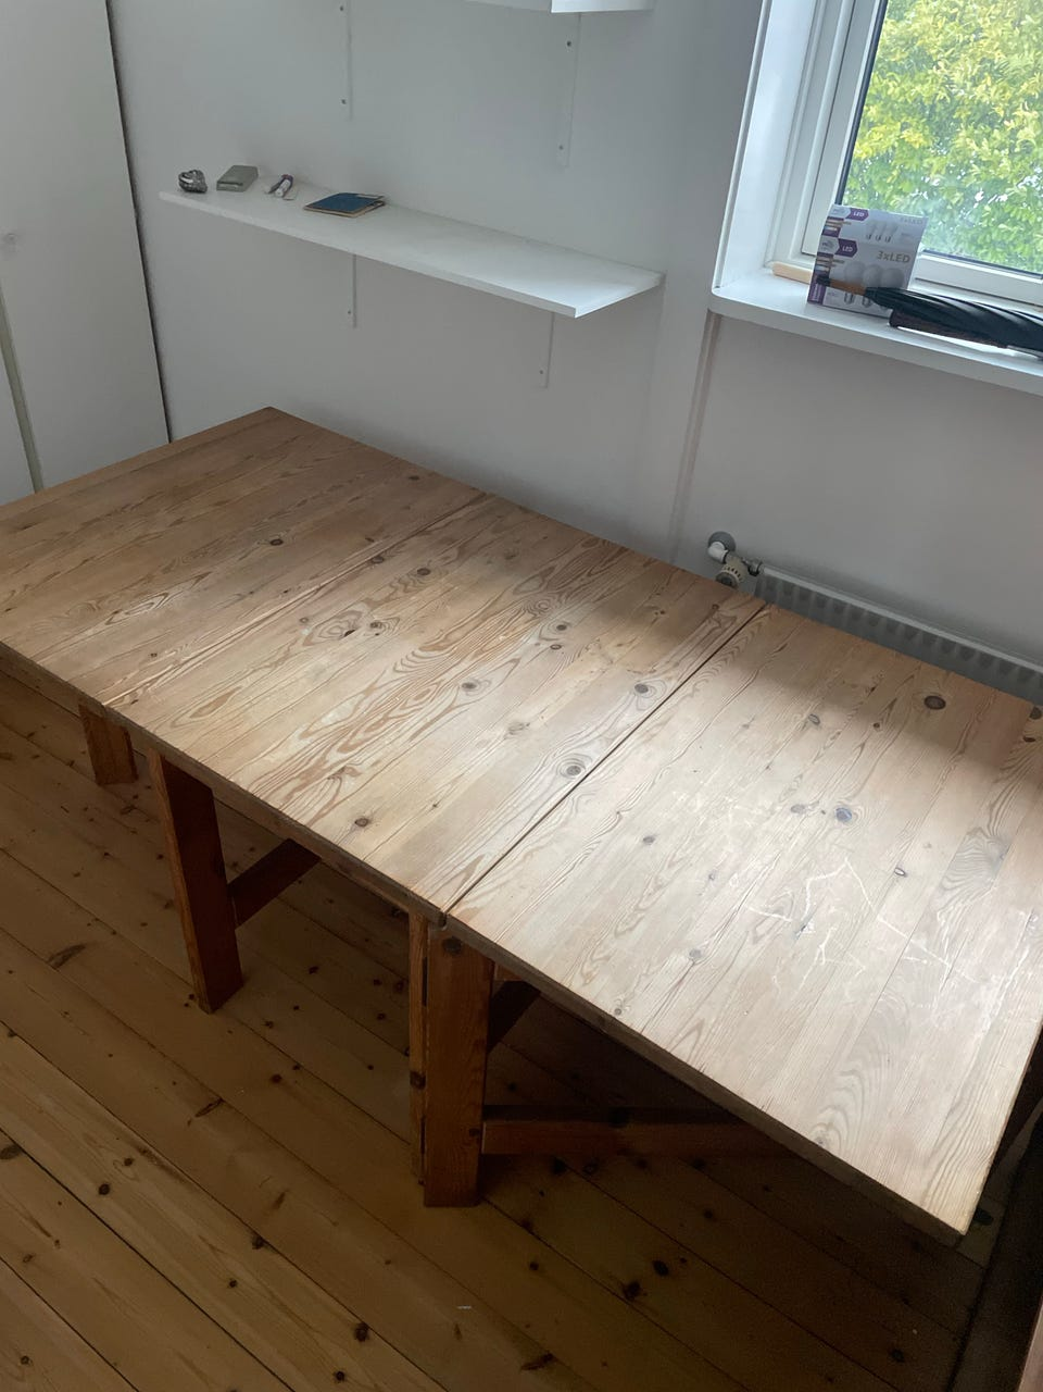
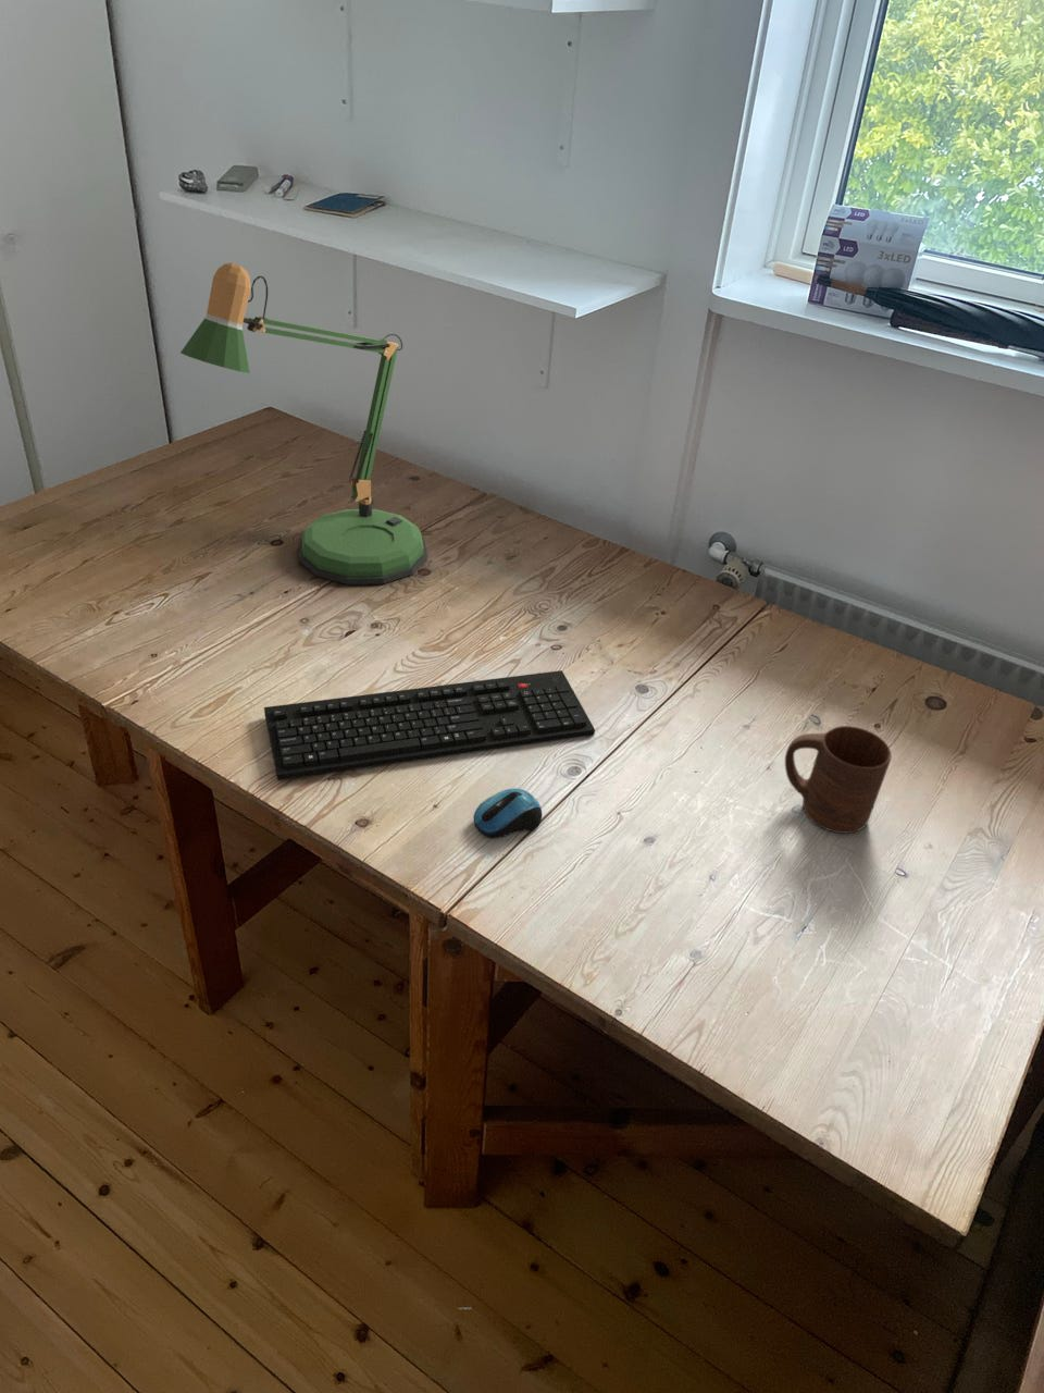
+ keyboard [263,669,595,781]
+ computer mouse [473,786,543,839]
+ cup [784,725,893,835]
+ desk lamp [180,261,429,586]
